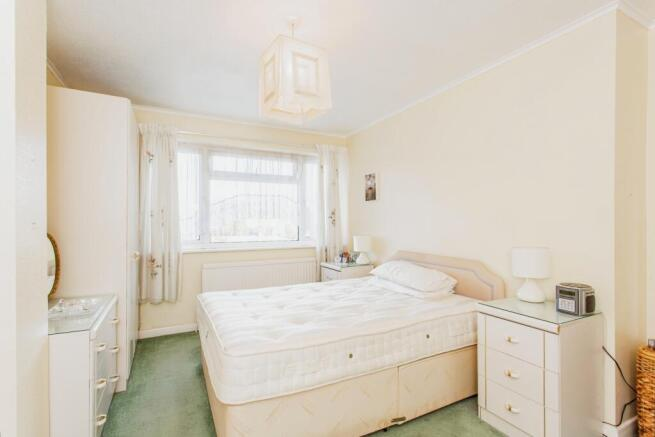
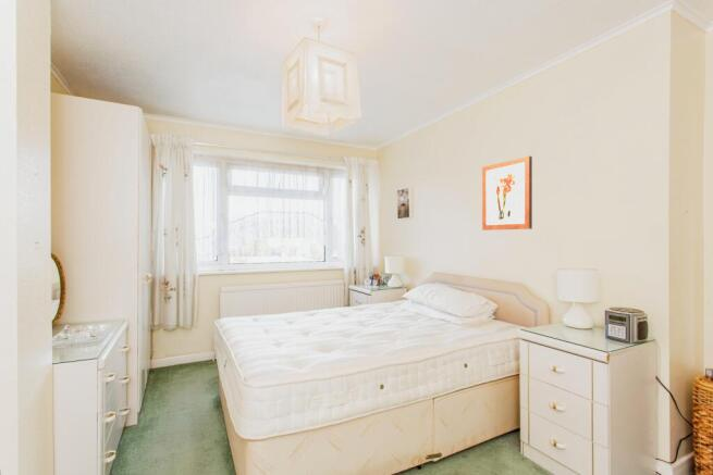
+ wall art [481,155,533,232]
